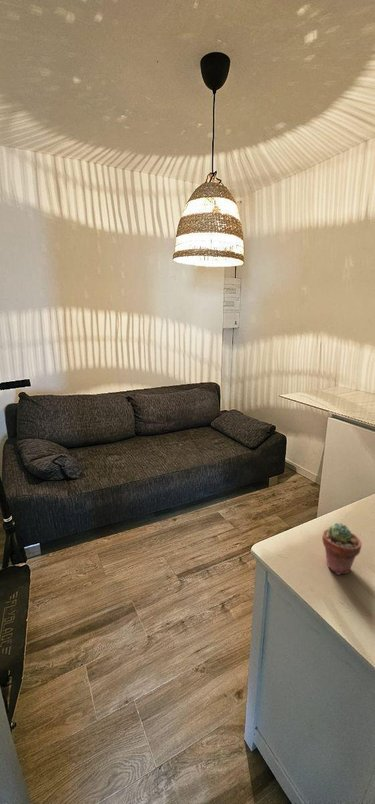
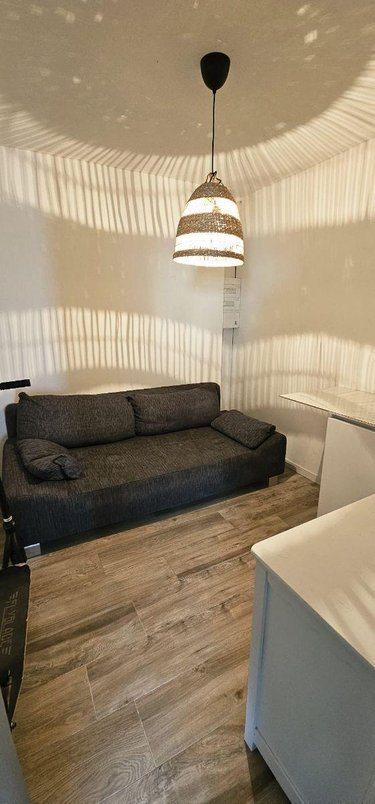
- potted succulent [321,522,363,576]
